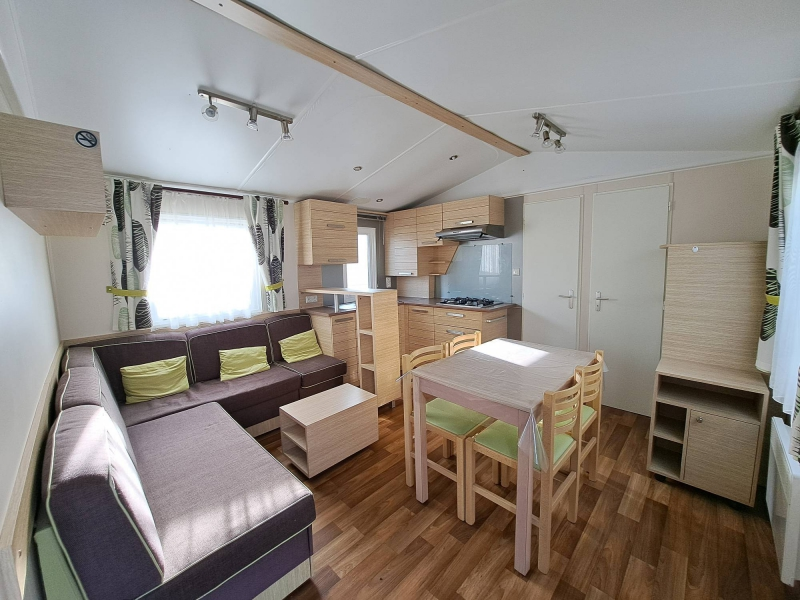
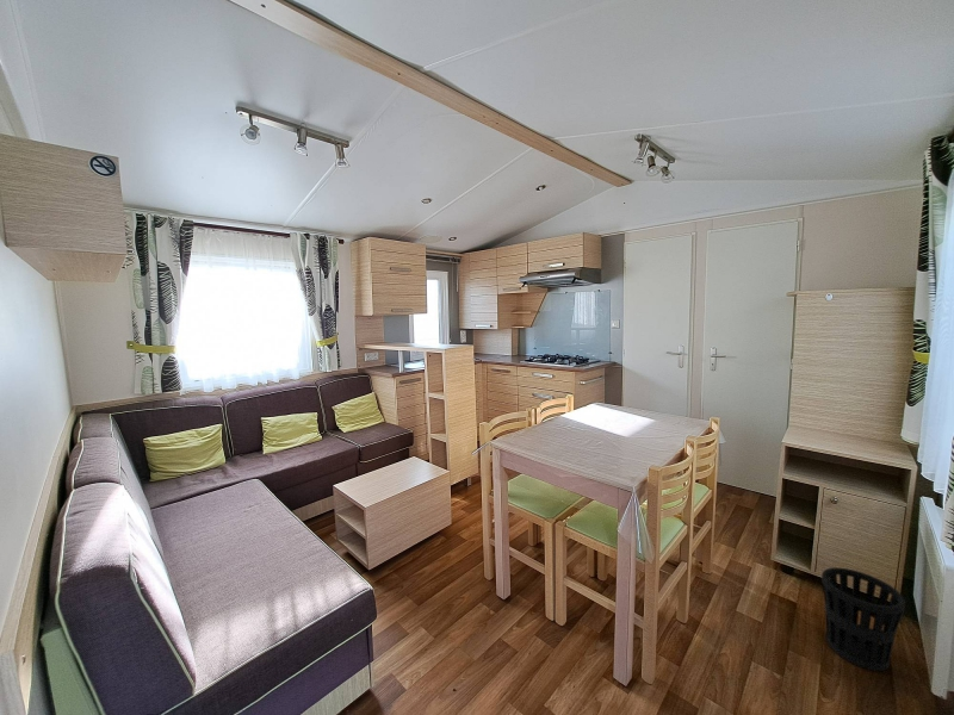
+ wastebasket [820,566,906,672]
